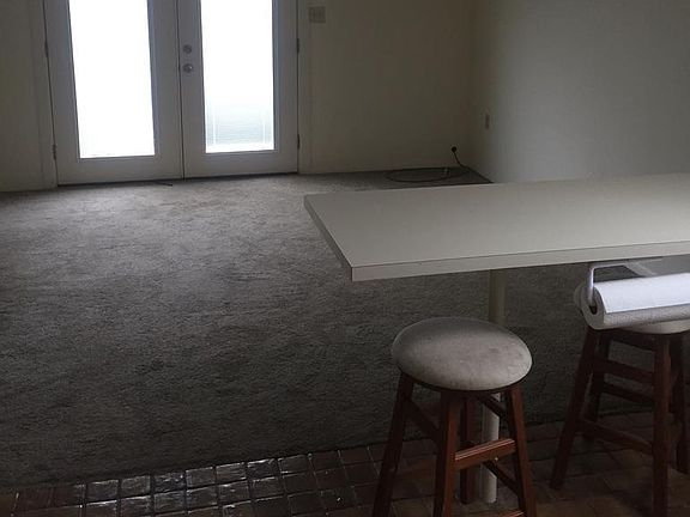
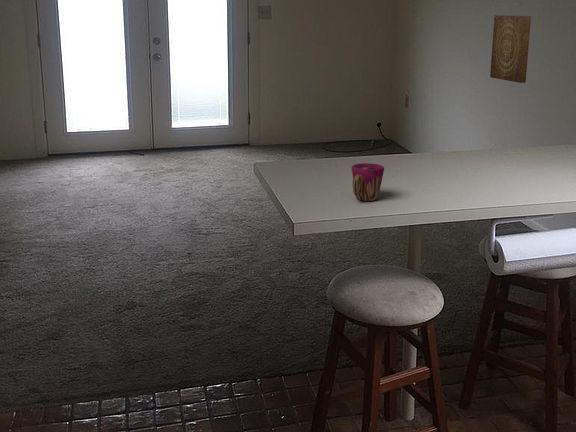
+ wall art [489,14,532,84]
+ cup [350,162,385,202]
